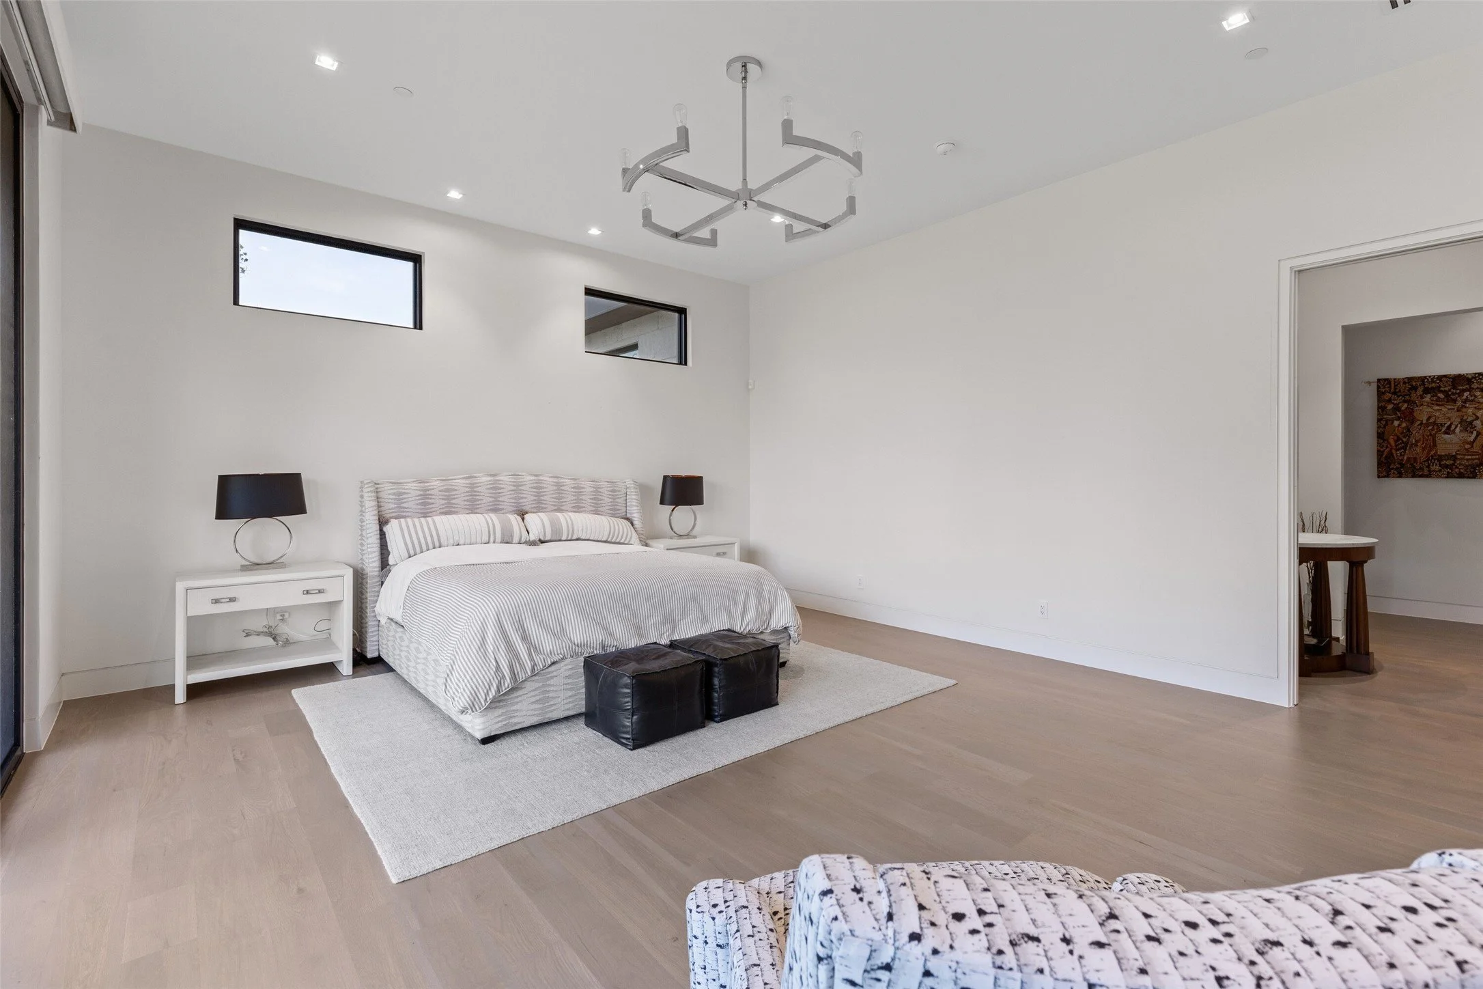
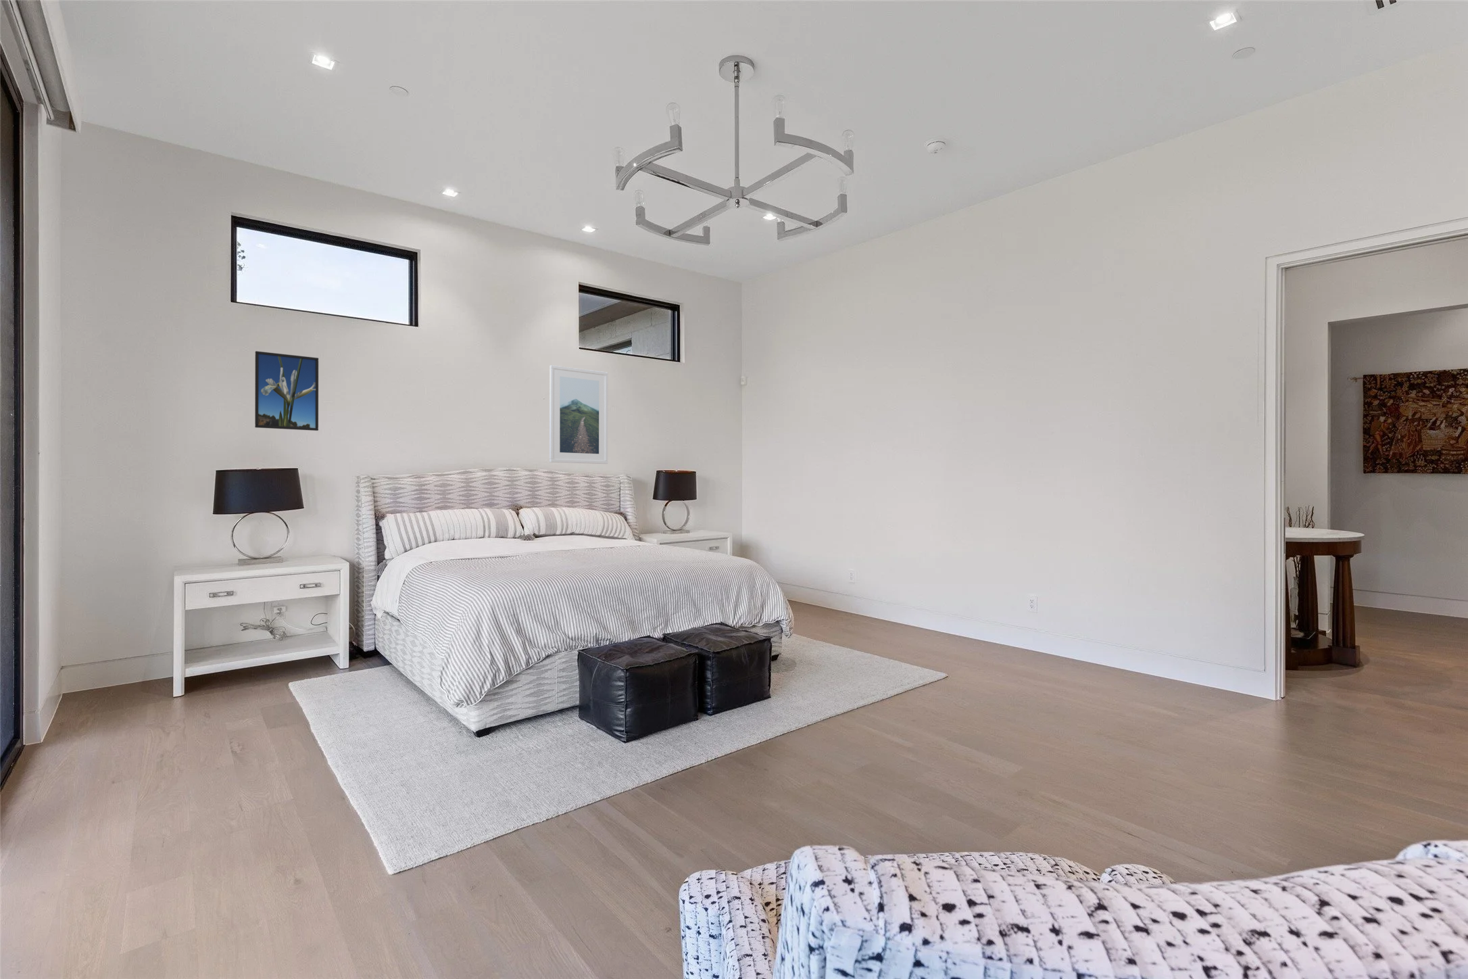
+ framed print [548,365,608,464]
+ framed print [254,351,319,432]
